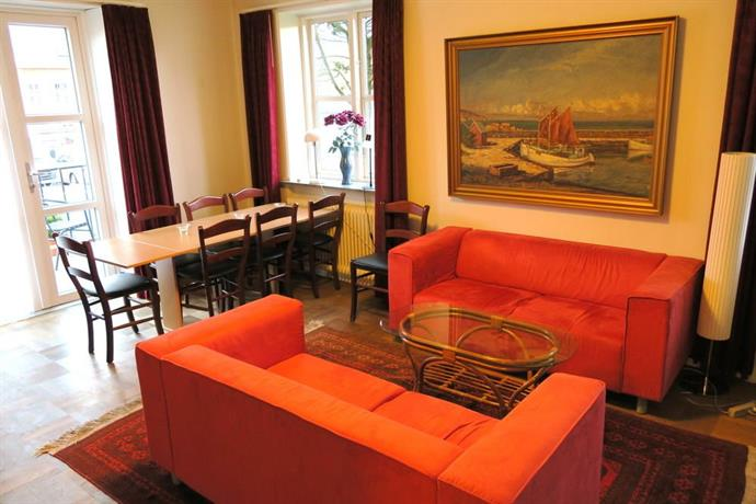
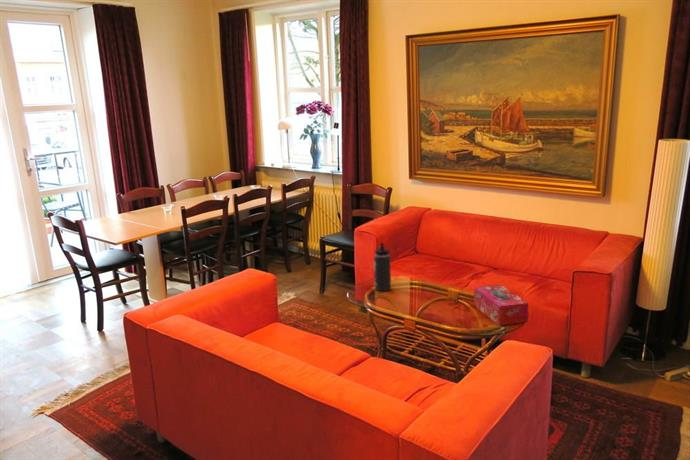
+ tissue box [473,284,529,326]
+ thermos bottle [373,242,392,292]
